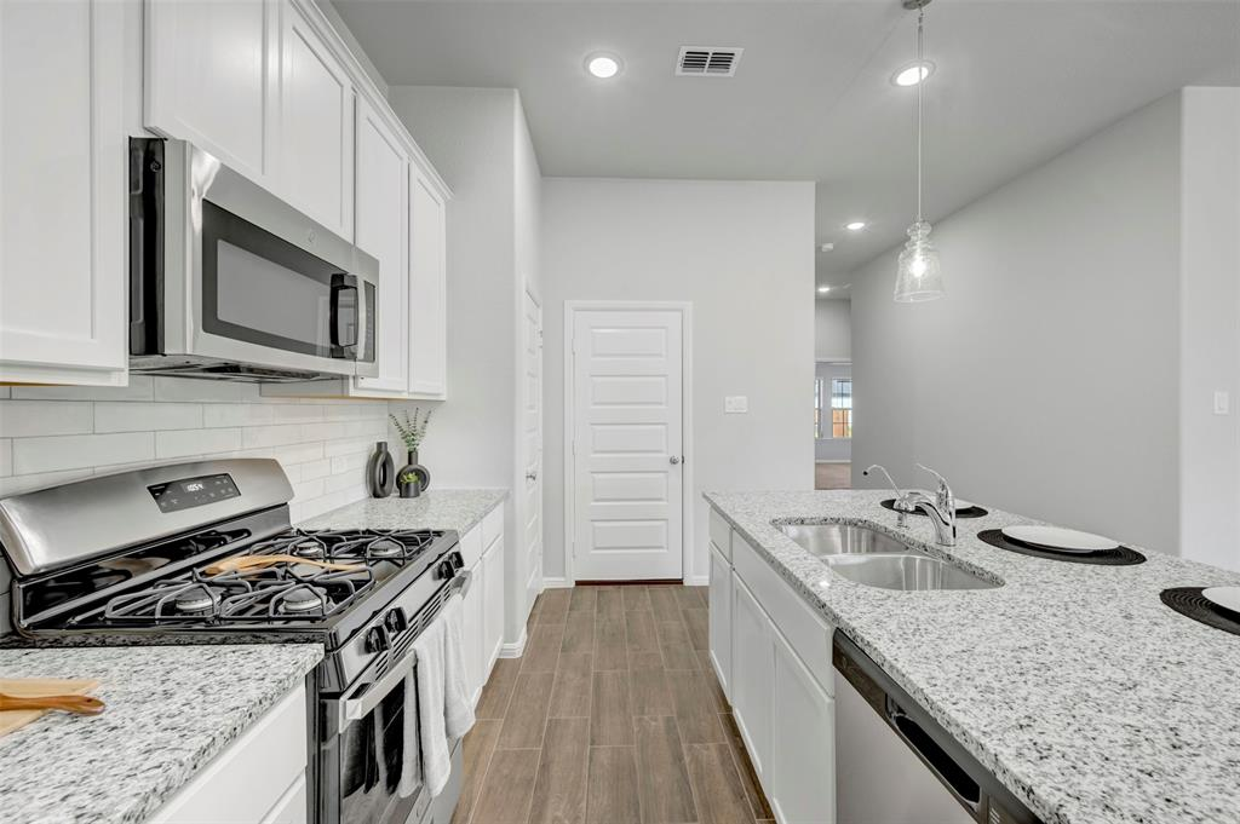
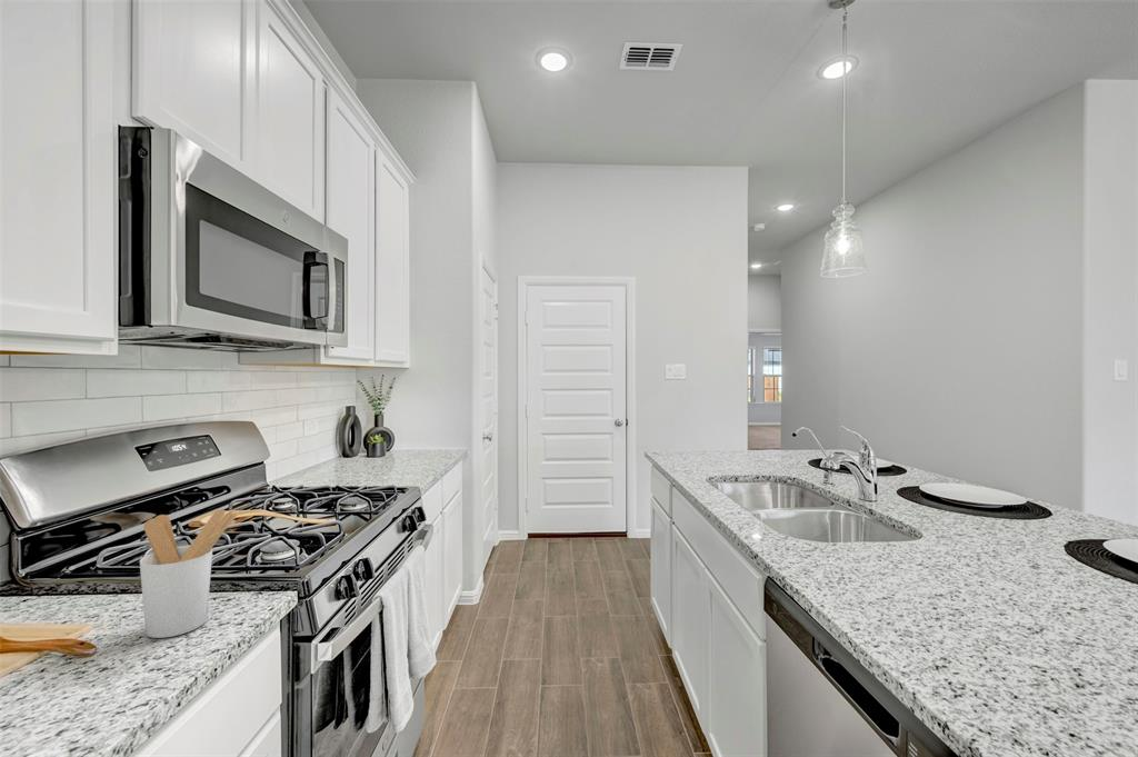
+ utensil holder [139,508,238,639]
